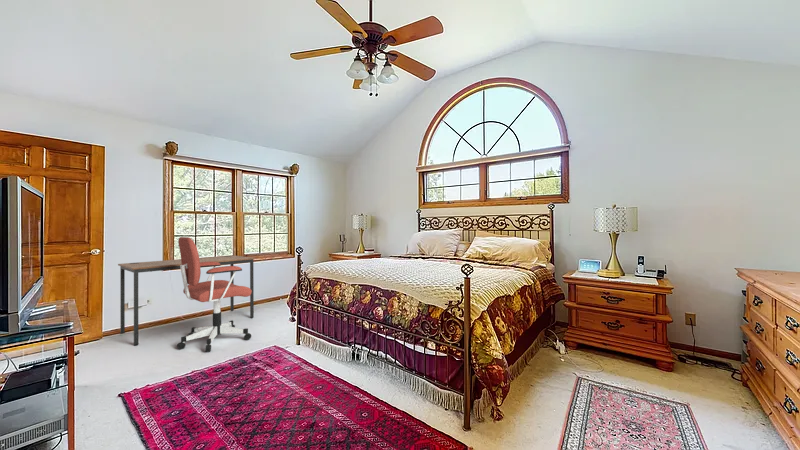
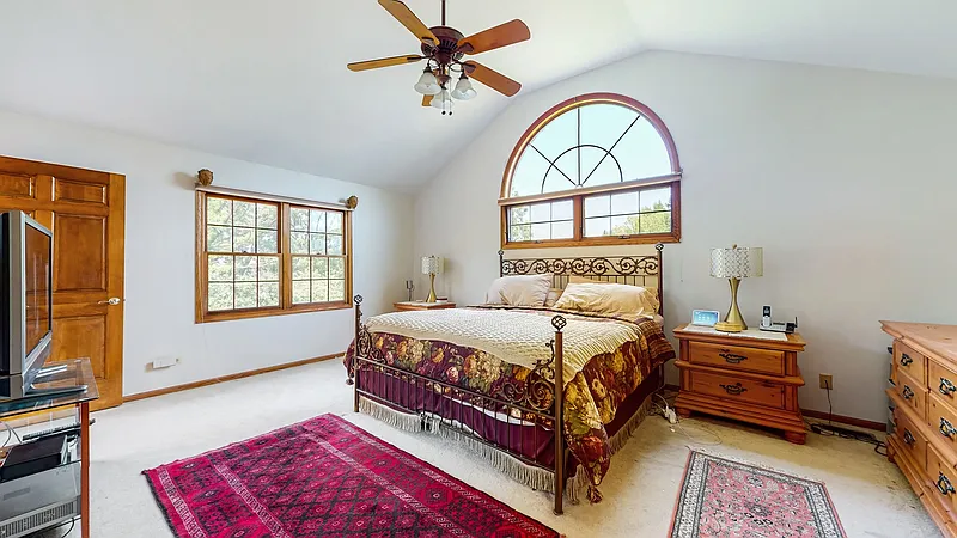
- desk [117,255,256,346]
- office chair [176,236,252,353]
